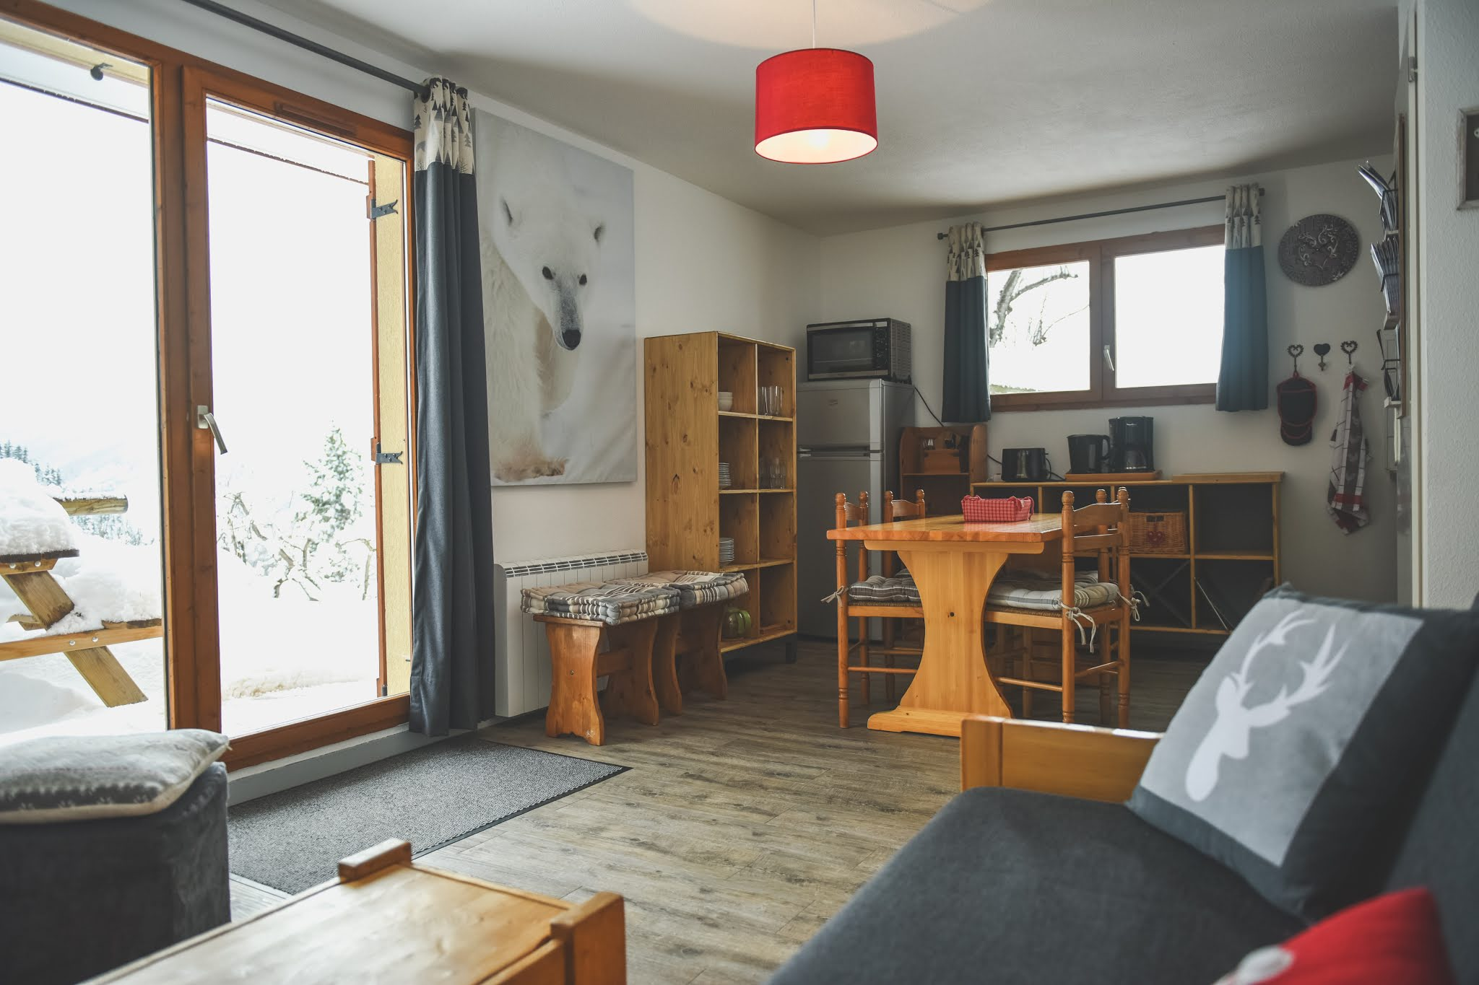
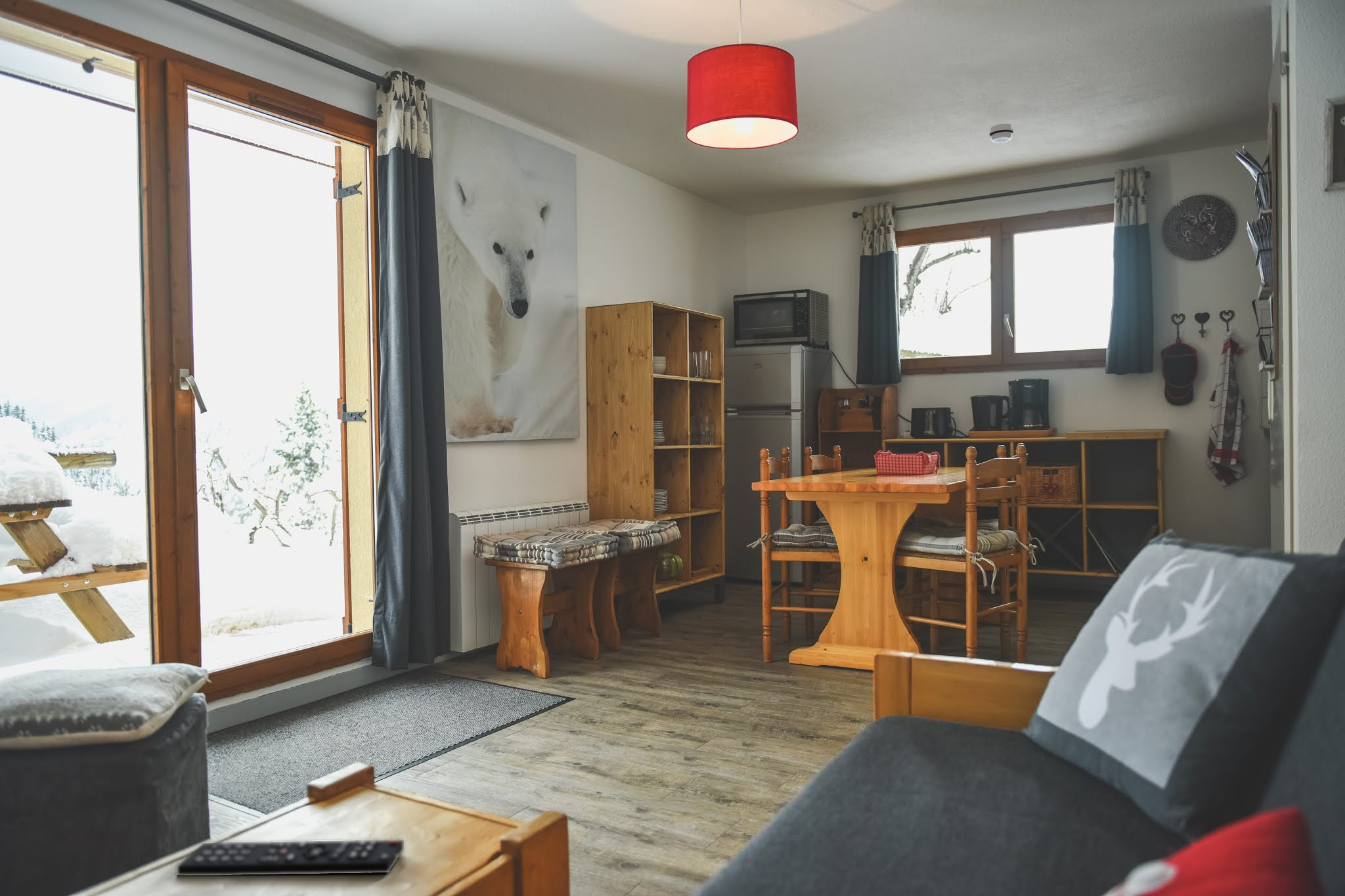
+ remote control [176,839,405,876]
+ smoke detector [988,123,1014,144]
